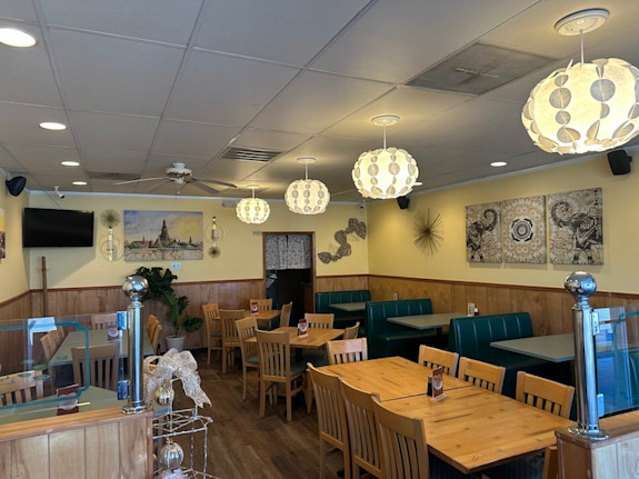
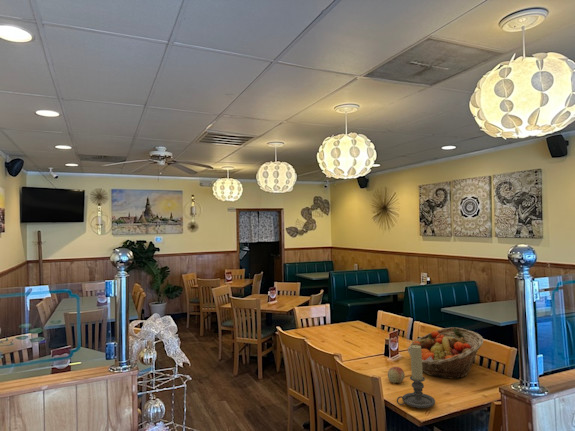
+ candle holder [396,345,436,409]
+ fruit [387,366,406,384]
+ fruit basket [407,326,484,380]
